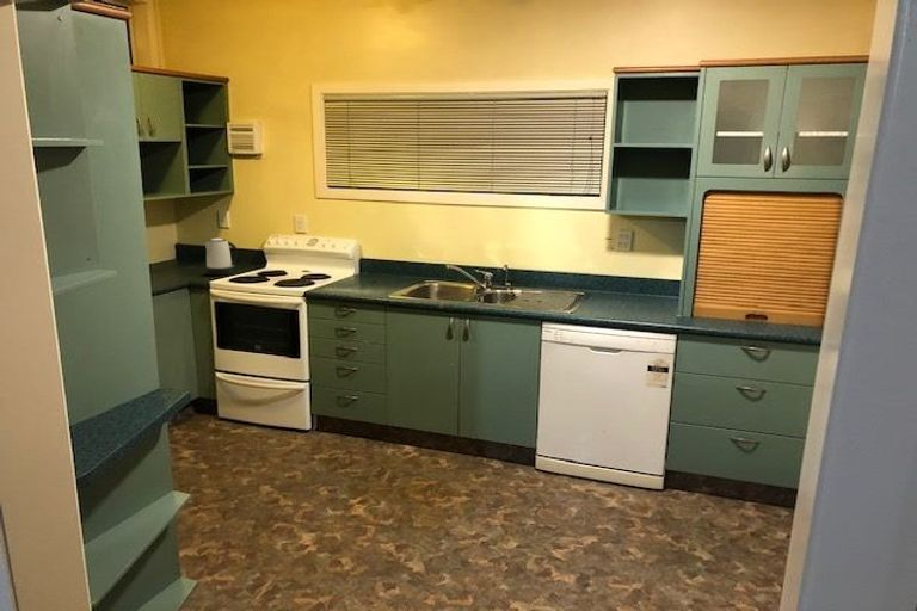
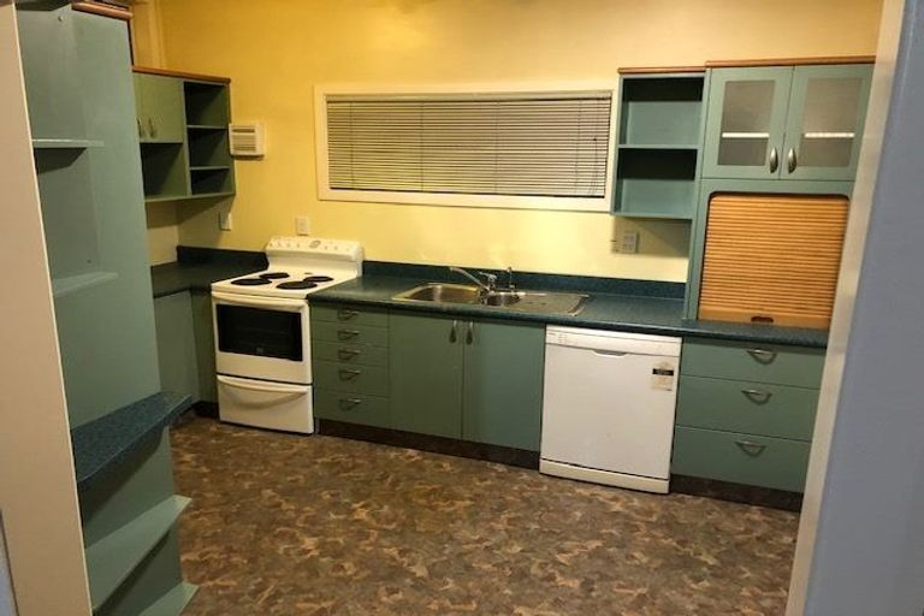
- kettle [204,237,239,276]
